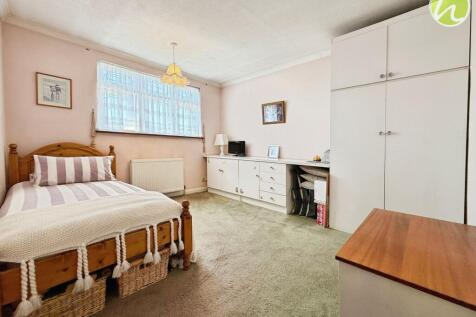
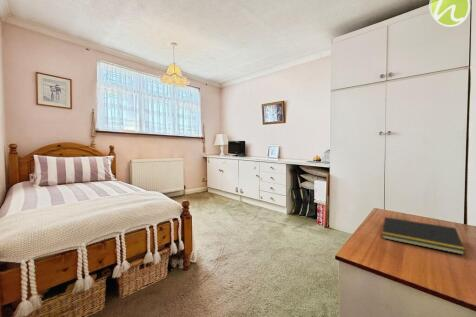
+ notepad [381,216,466,256]
